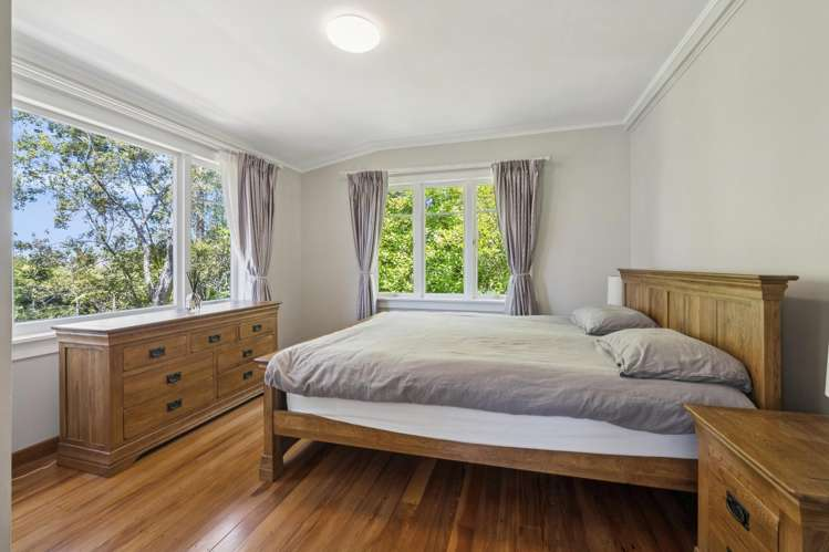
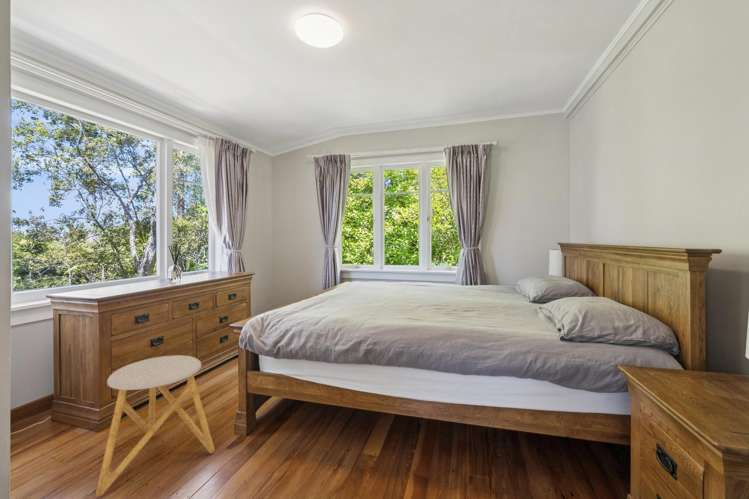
+ stool [95,354,216,498]
